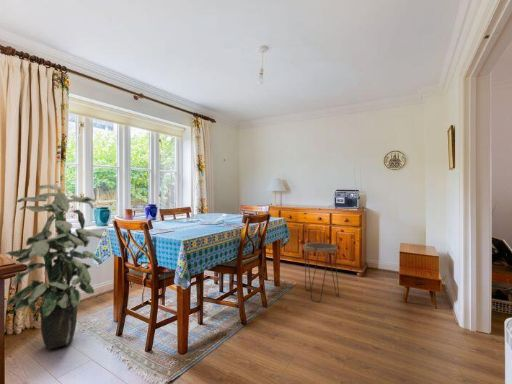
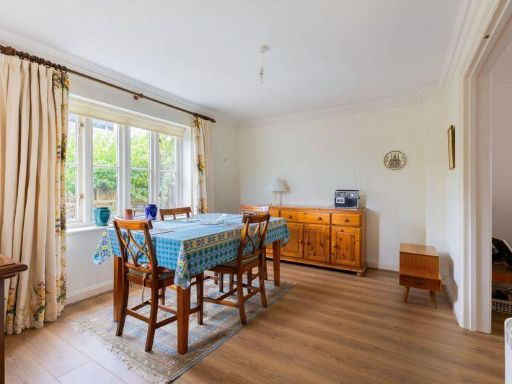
- indoor plant [4,184,103,350]
- side table [302,241,340,303]
